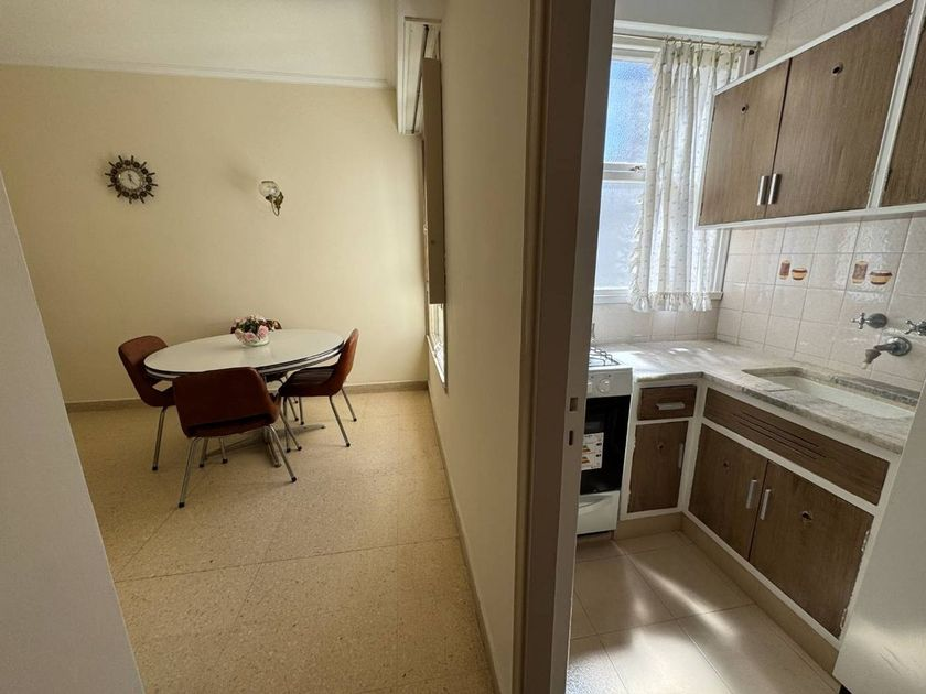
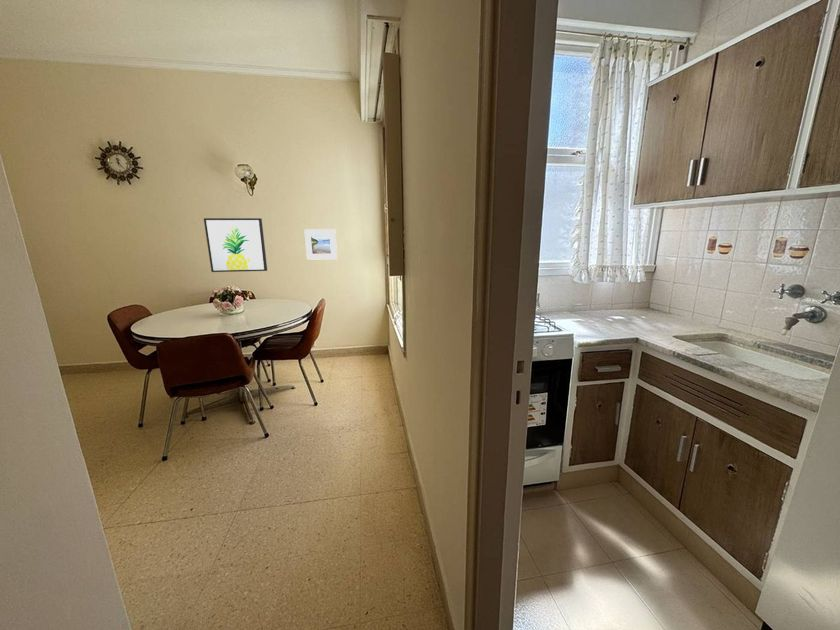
+ wall art [203,217,268,273]
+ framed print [303,228,338,261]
